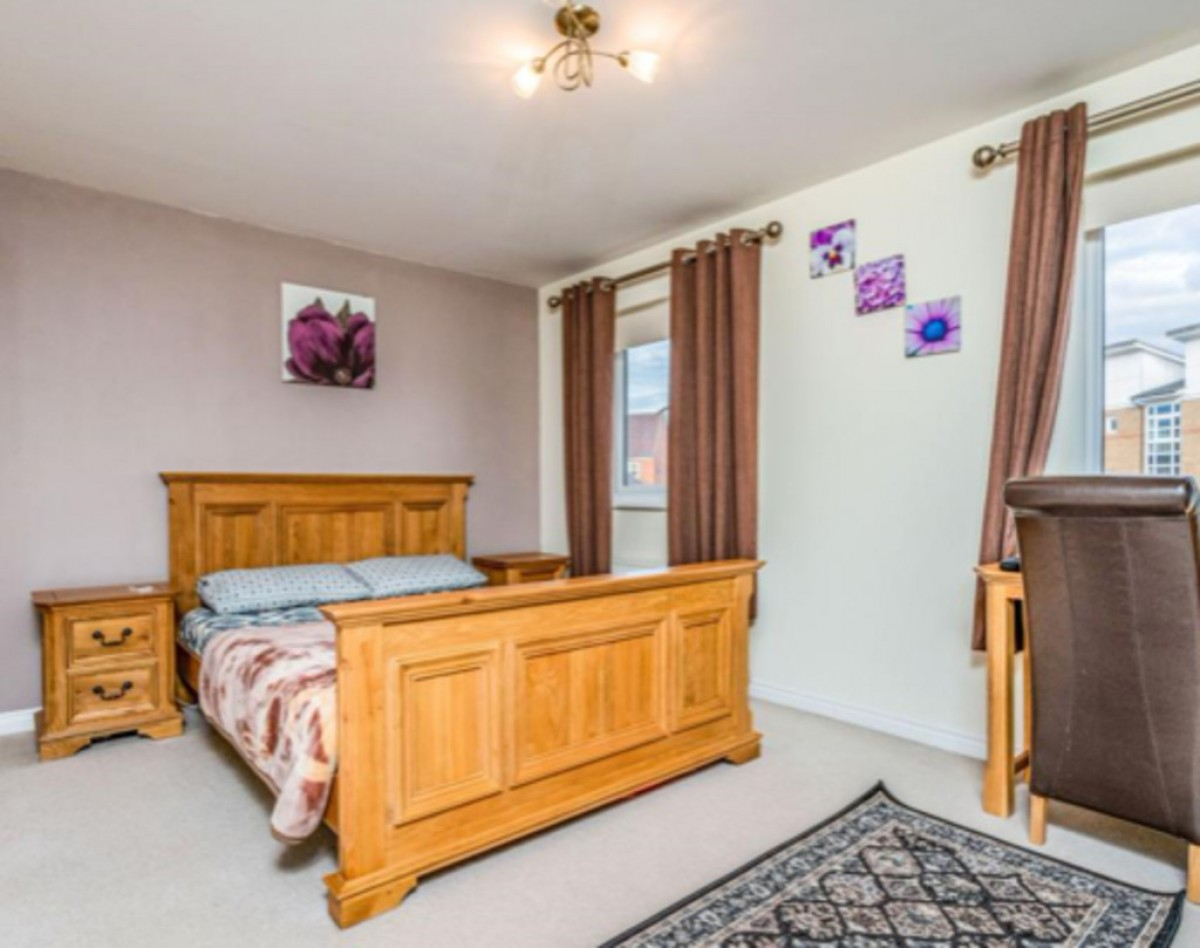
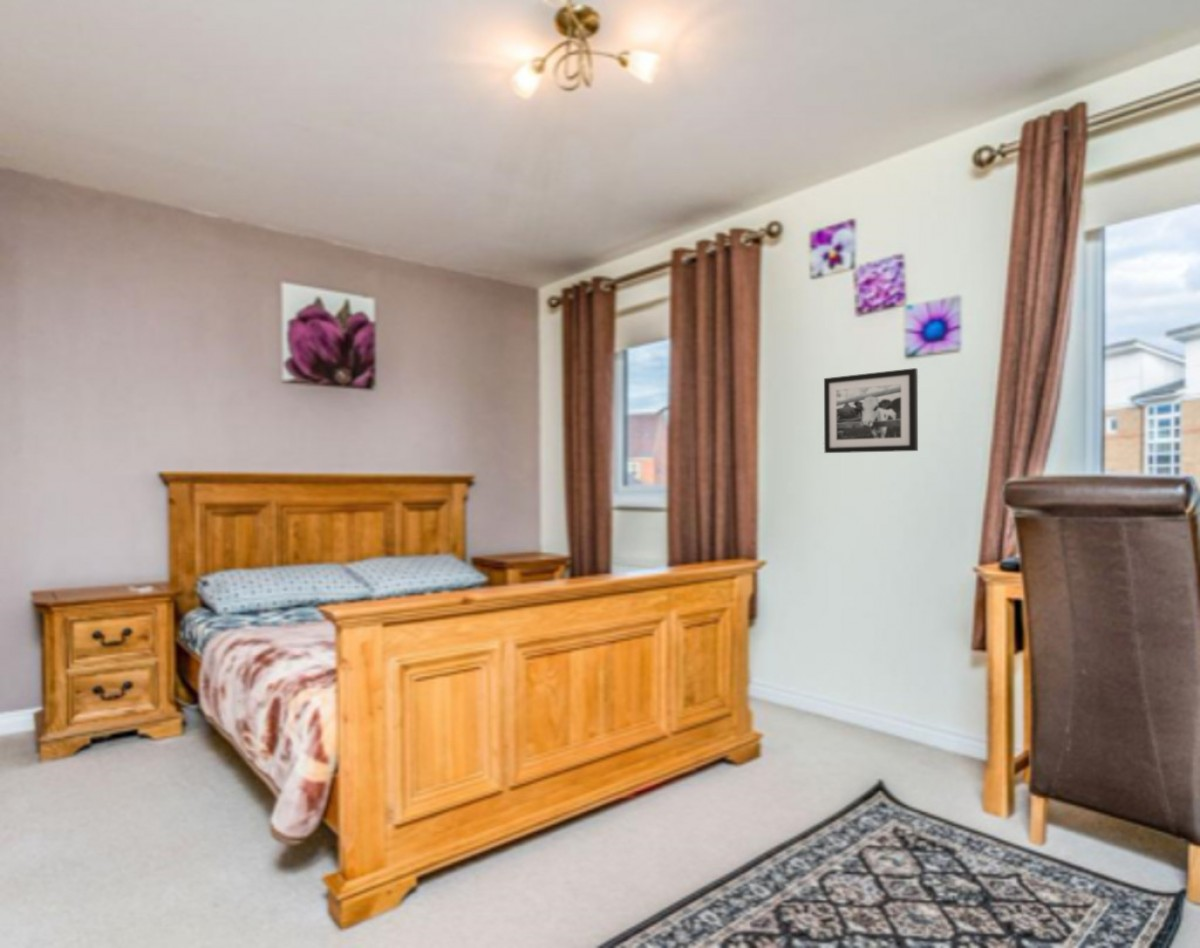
+ picture frame [823,367,919,454]
